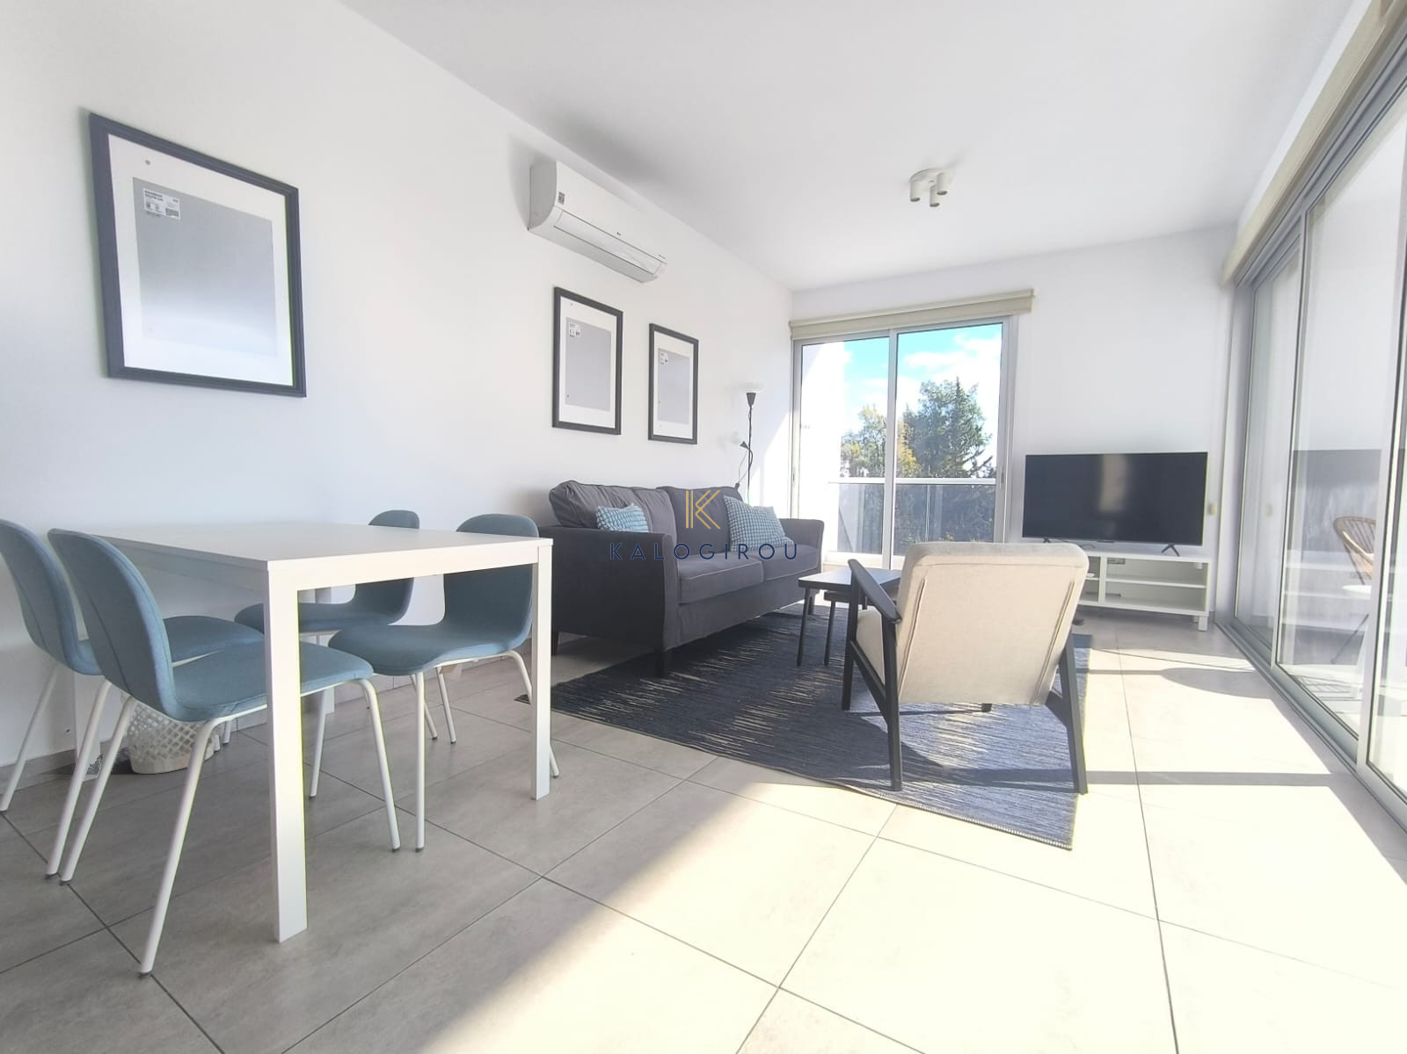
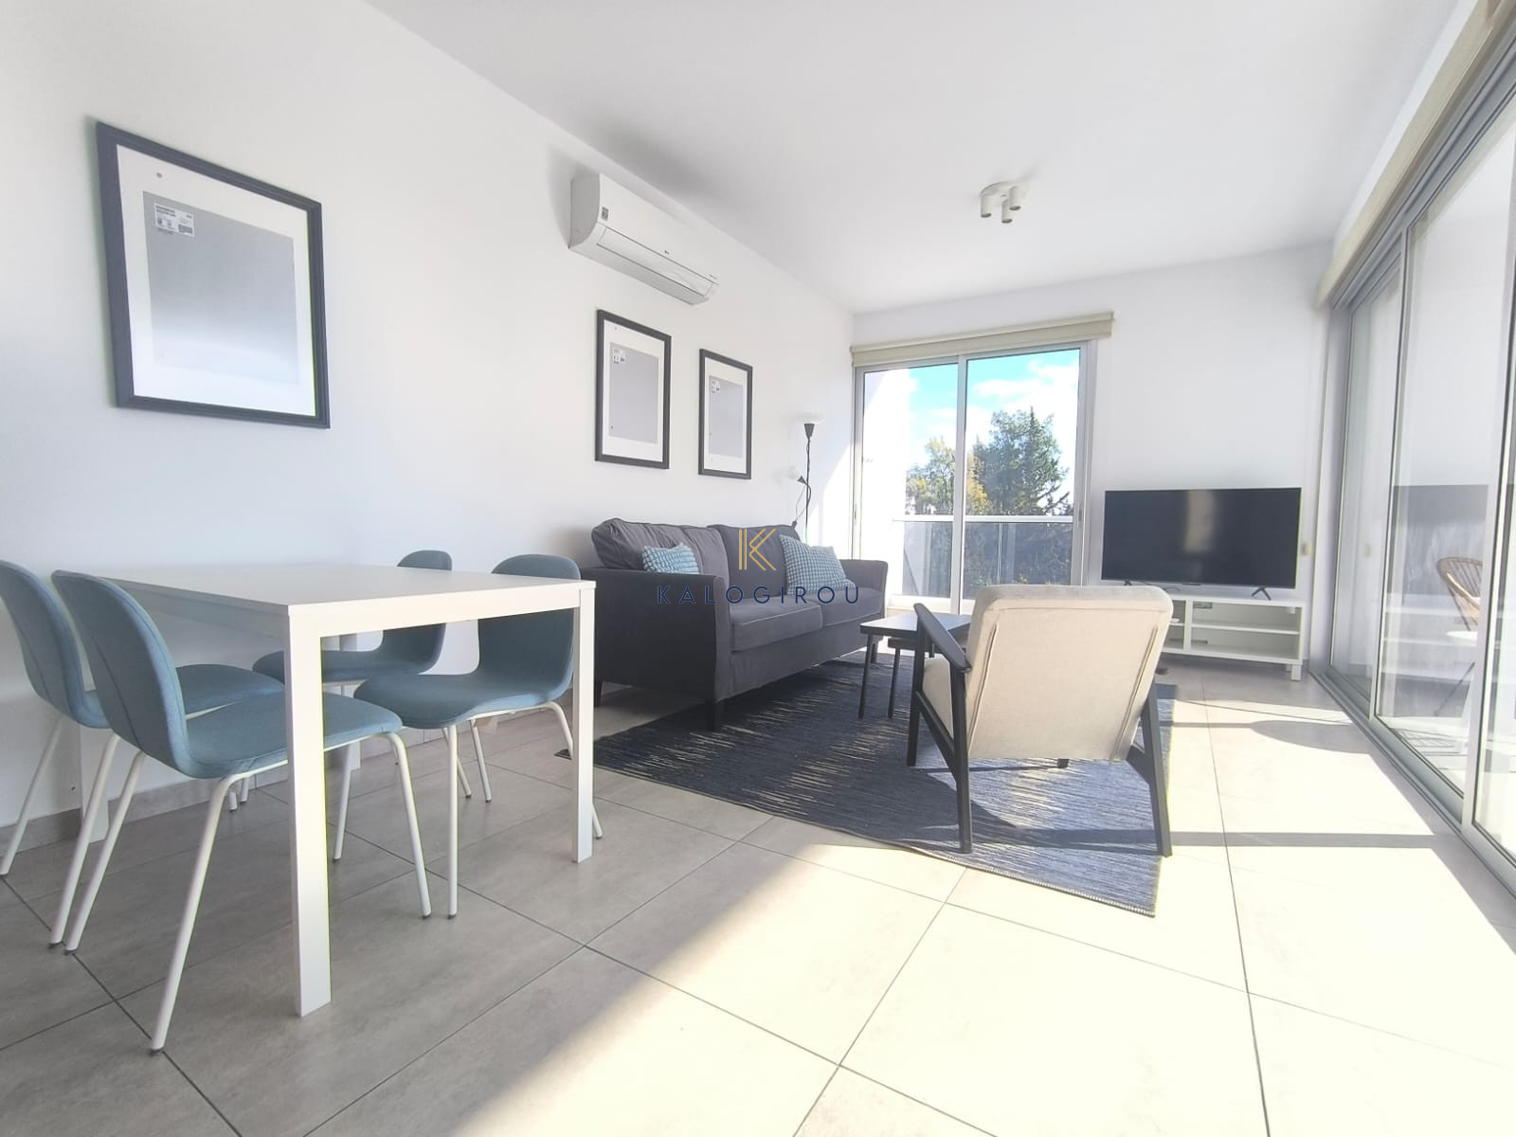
- wastebasket [119,690,216,775]
